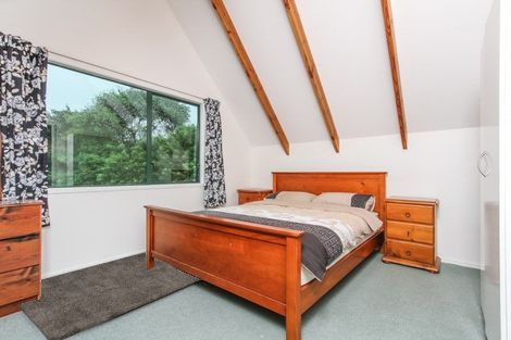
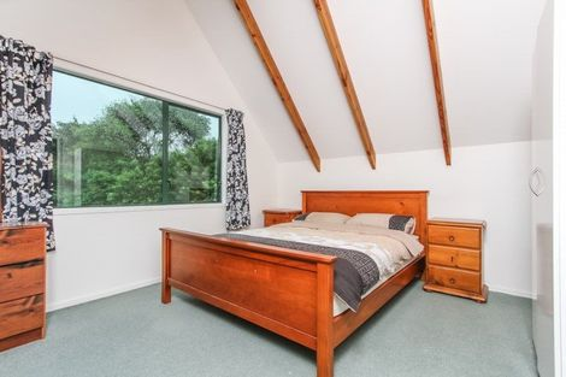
- rug [17,251,202,340]
